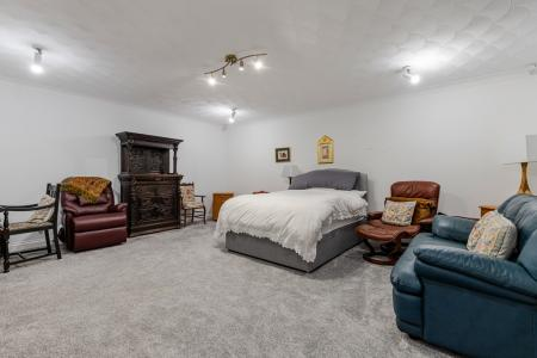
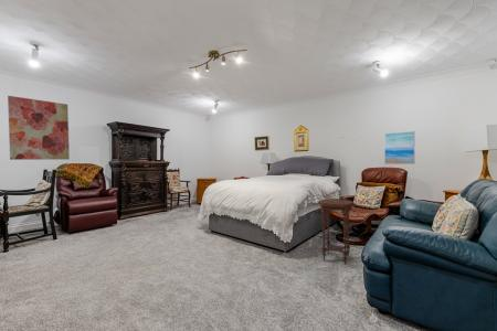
+ side table [317,197,356,266]
+ wall art [383,130,416,166]
+ wall art [7,95,71,161]
